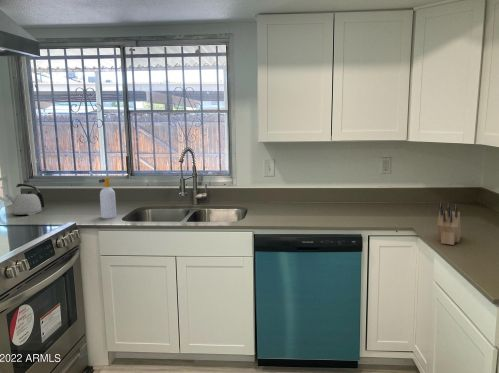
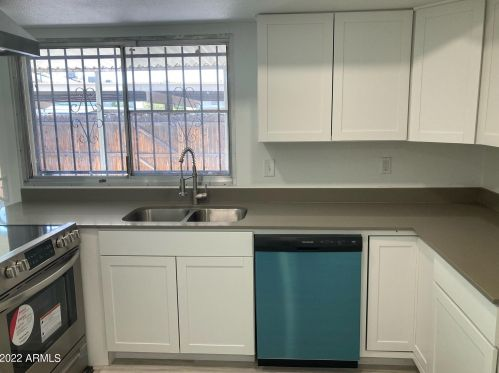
- kettle [5,183,45,216]
- soap bottle [99,177,117,219]
- knife block [436,201,462,246]
